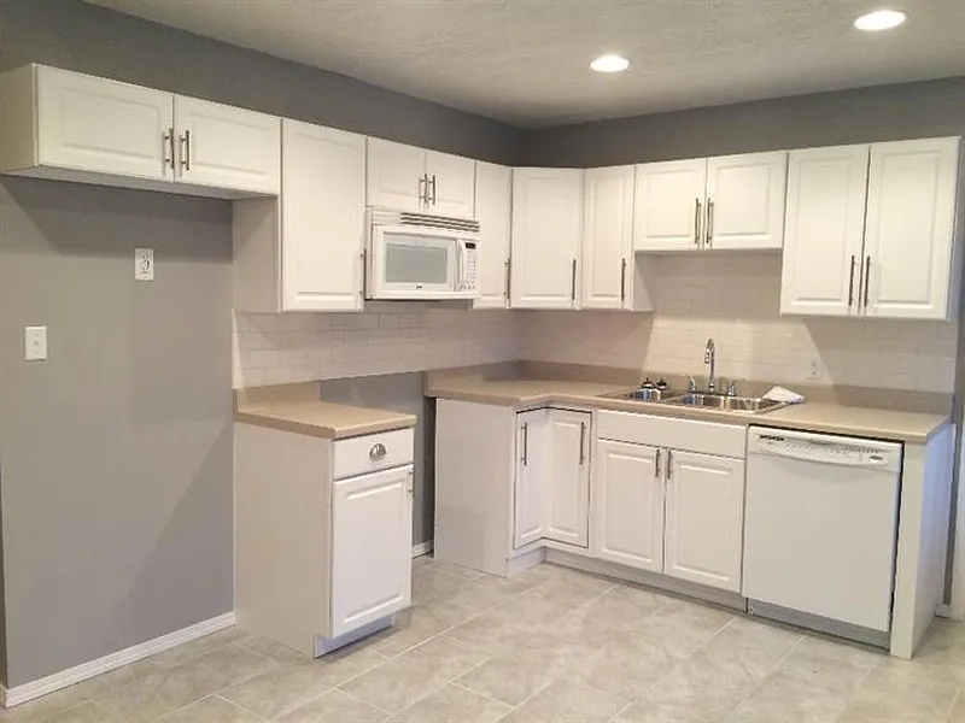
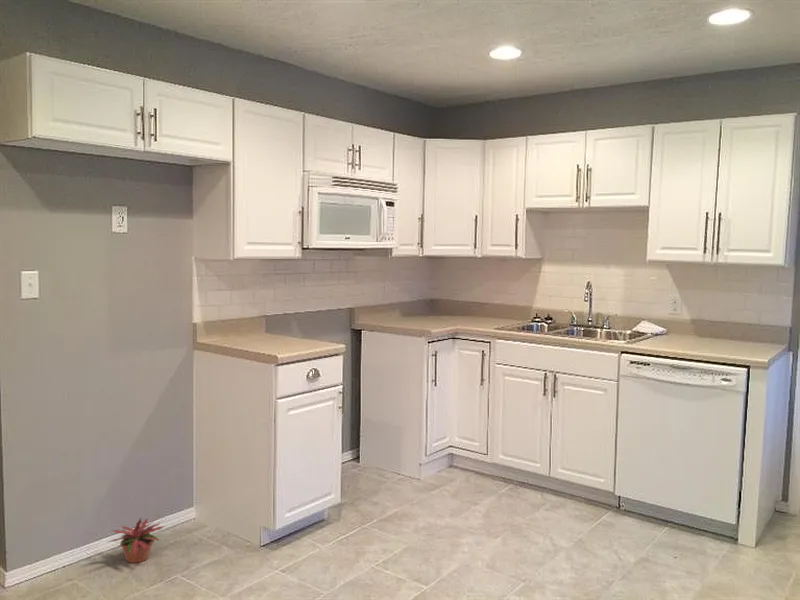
+ potted plant [107,517,166,564]
